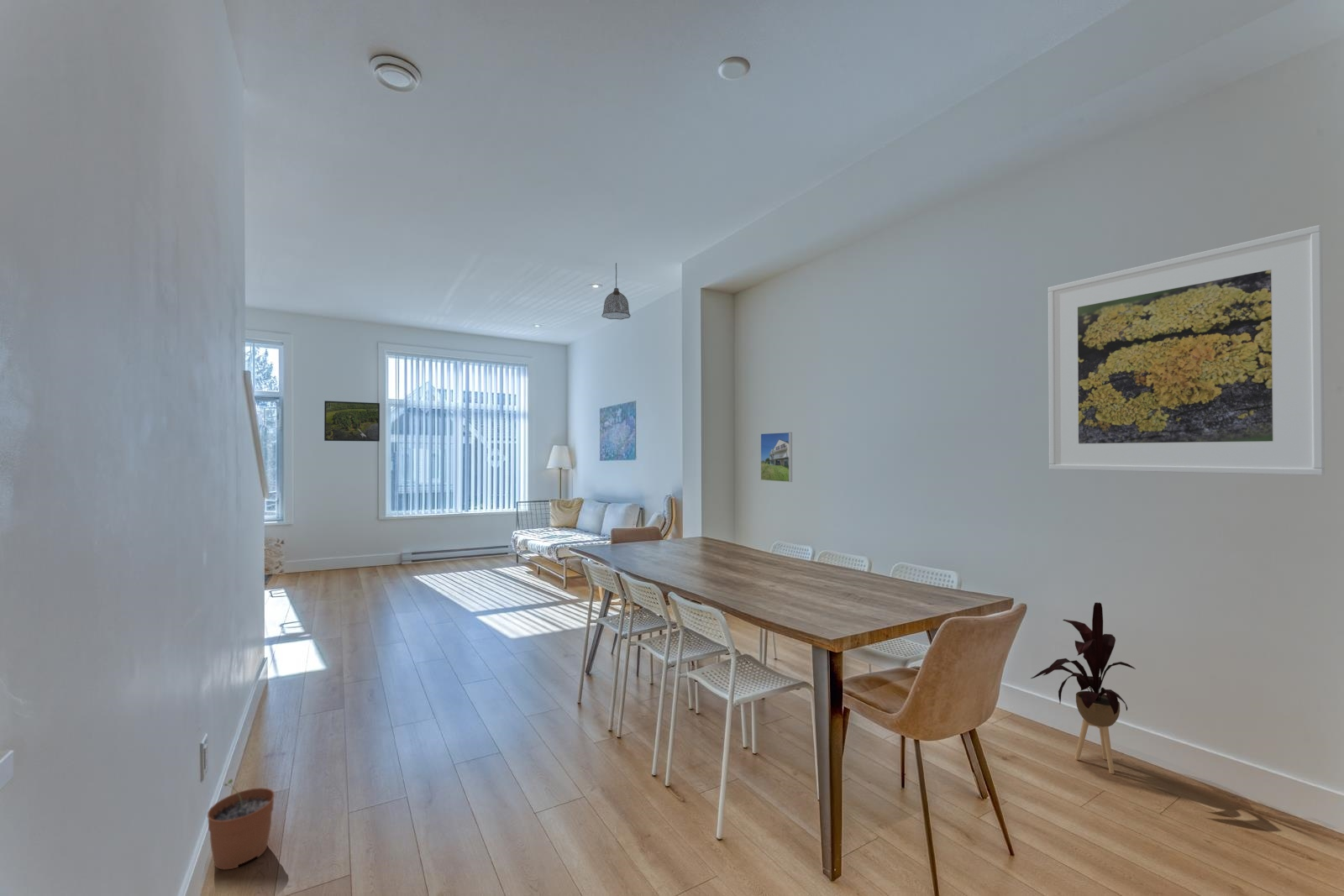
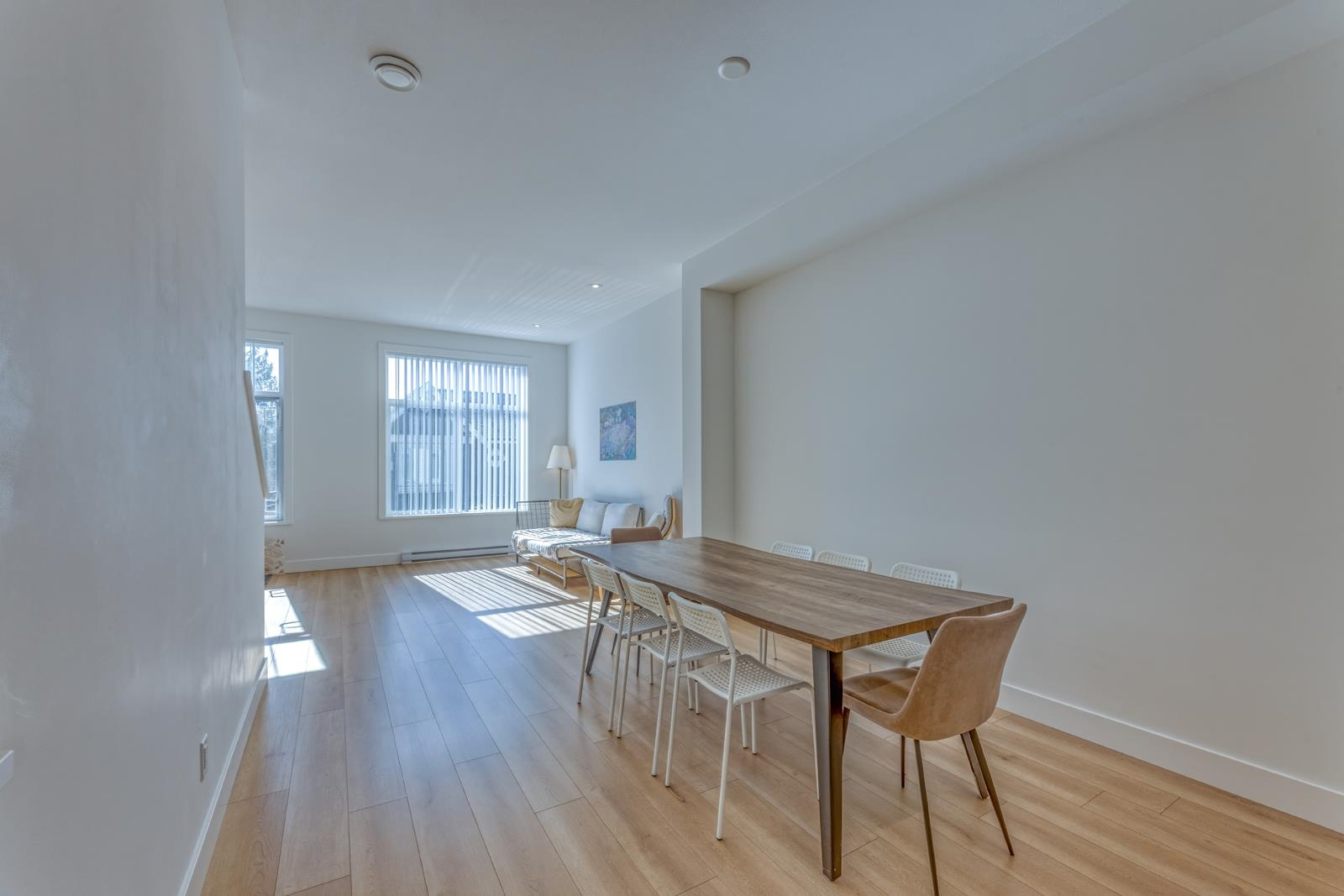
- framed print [323,400,381,443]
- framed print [1047,224,1326,476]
- pendant lamp [601,262,632,320]
- house plant [1030,601,1137,775]
- plant pot [207,778,276,871]
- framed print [759,432,793,483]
